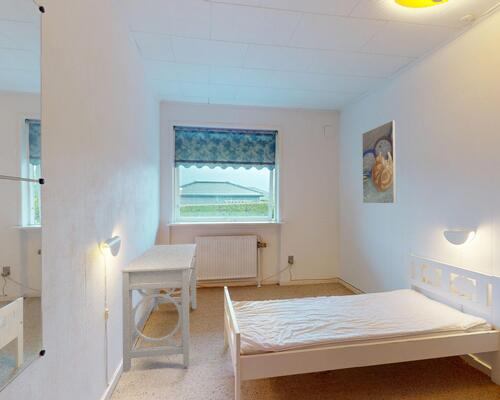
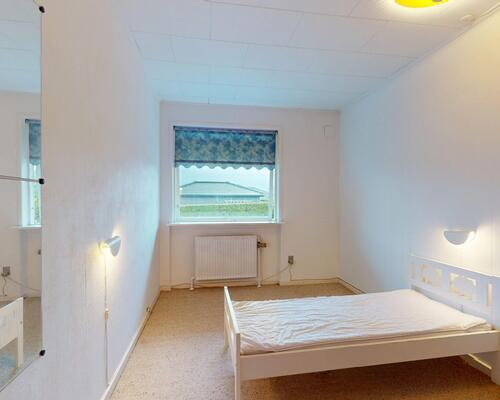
- desk [120,243,197,373]
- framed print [361,119,397,204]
